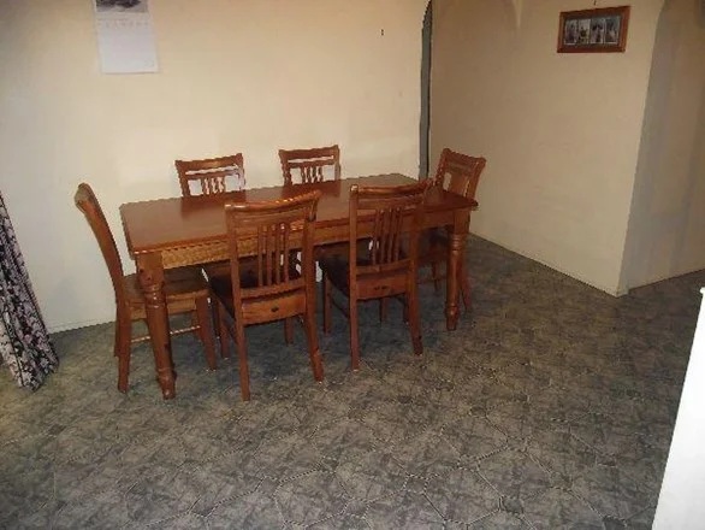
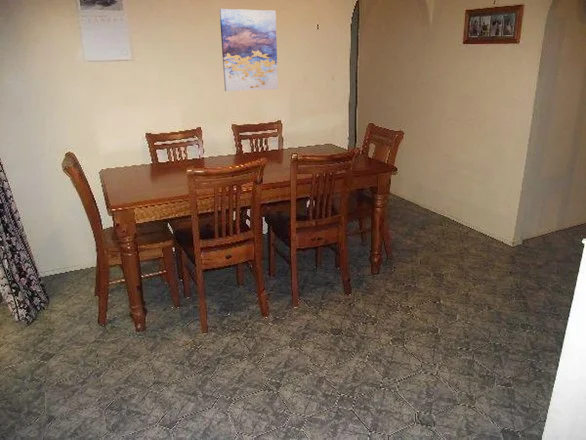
+ wall art [219,8,279,92]
